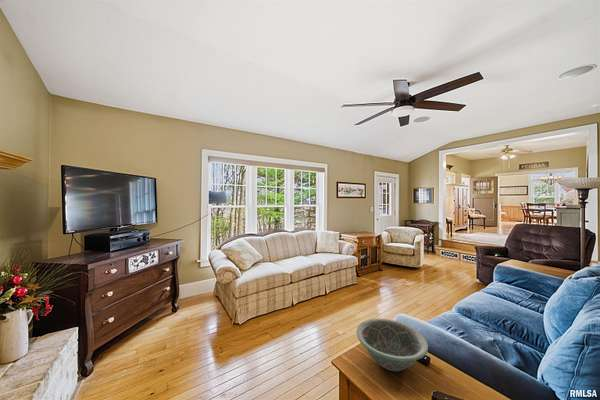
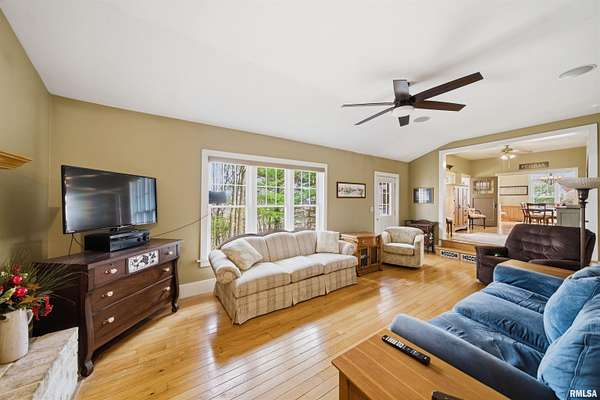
- decorative bowl [356,318,429,372]
